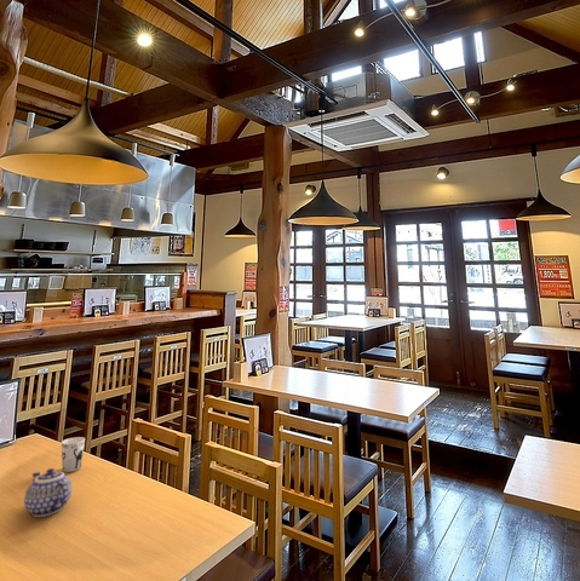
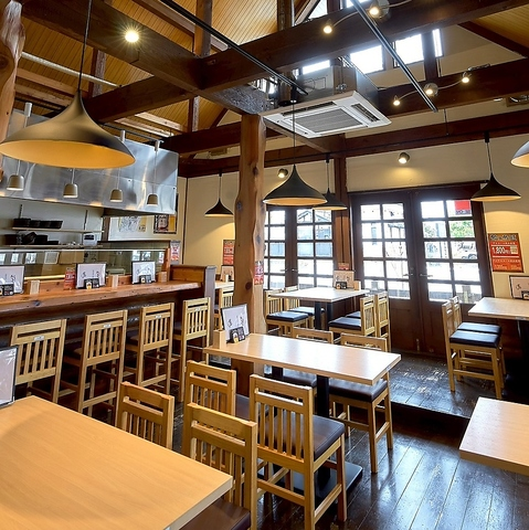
- teapot [23,467,73,518]
- cup [61,436,86,473]
